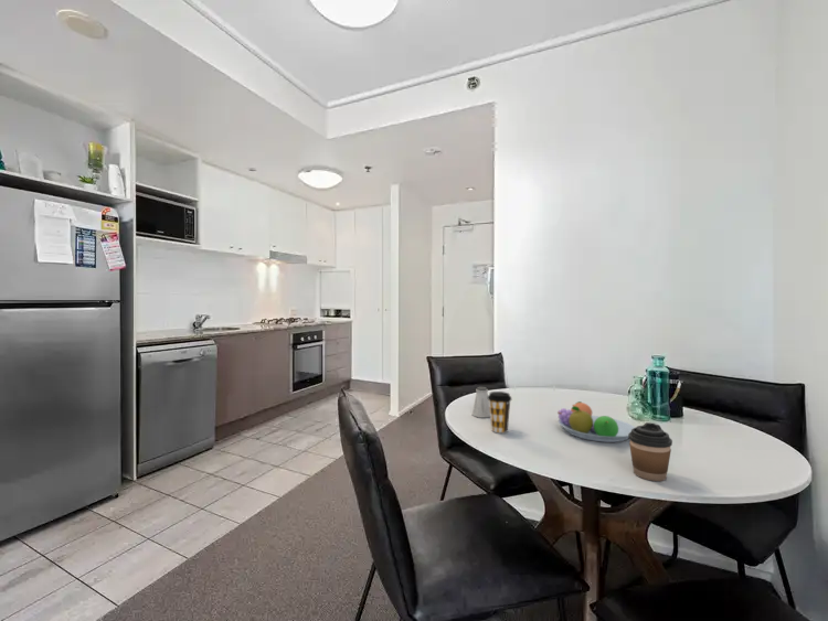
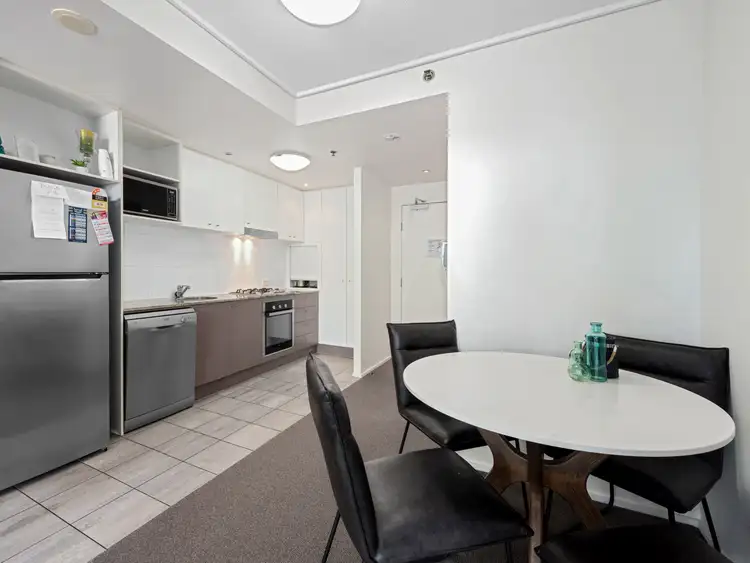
- saltshaker [471,386,490,419]
- coffee cup [628,421,673,482]
- coffee cup [488,390,512,433]
- fruit bowl [556,400,636,443]
